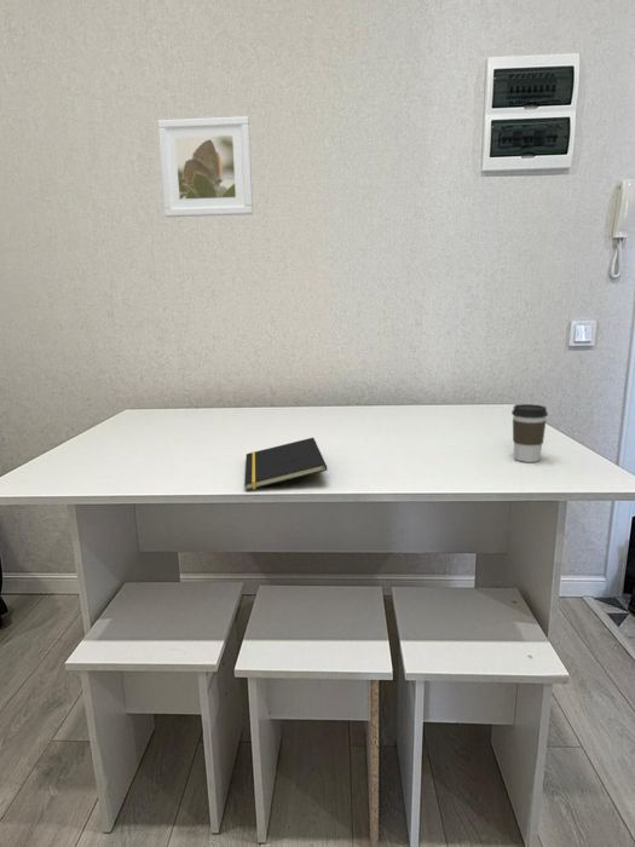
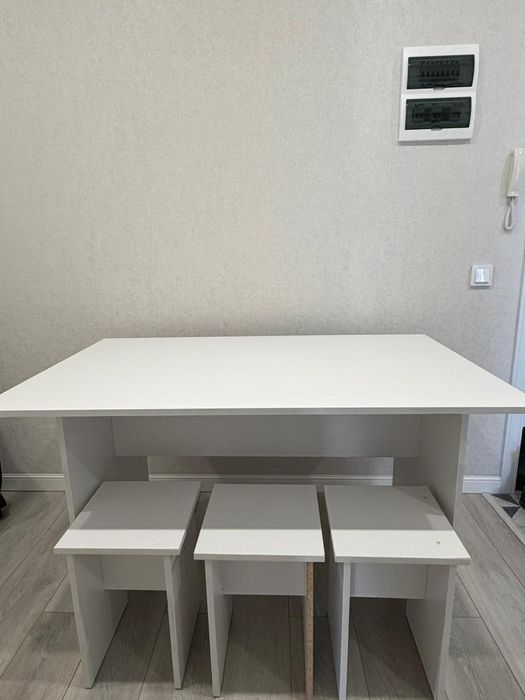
- notepad [243,437,328,491]
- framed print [156,115,254,219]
- coffee cup [510,403,549,463]
